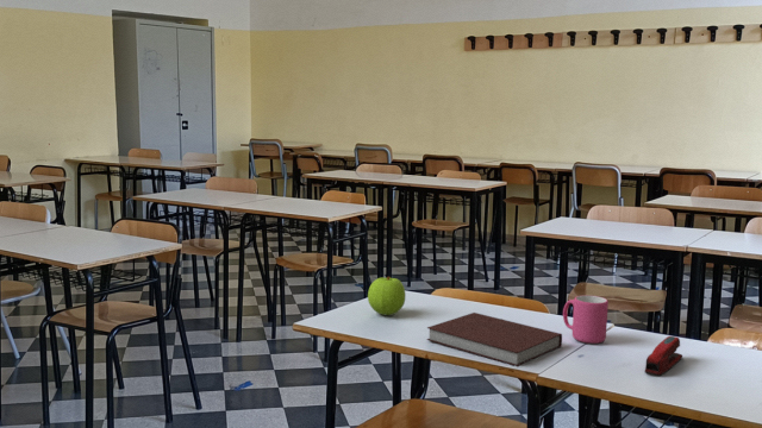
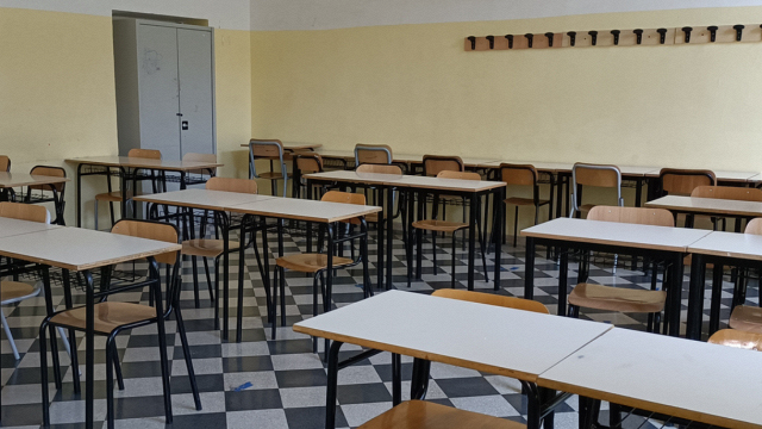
- stapler [643,335,683,377]
- apple [367,276,407,316]
- mug [562,294,610,345]
- notebook [425,311,563,367]
